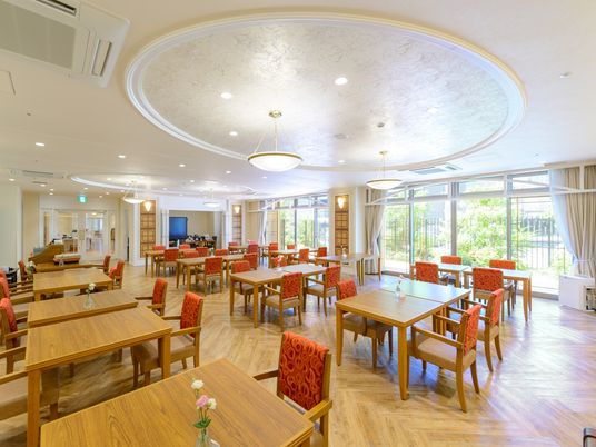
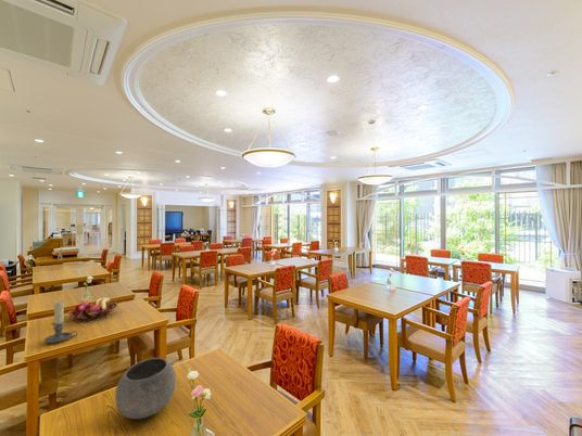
+ candle holder [43,299,78,344]
+ fruit basket [67,297,118,322]
+ bowl [114,357,177,420]
